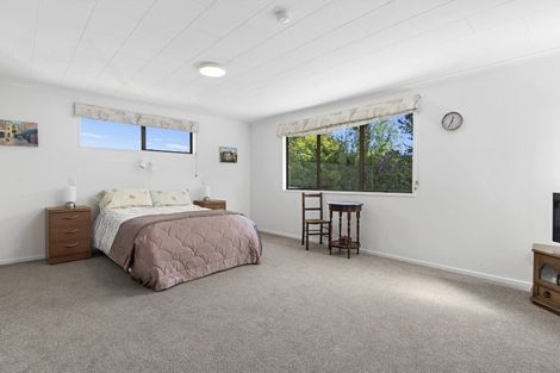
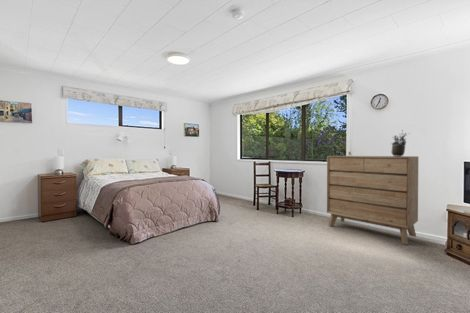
+ potted plant [389,129,410,157]
+ dresser [326,155,419,246]
